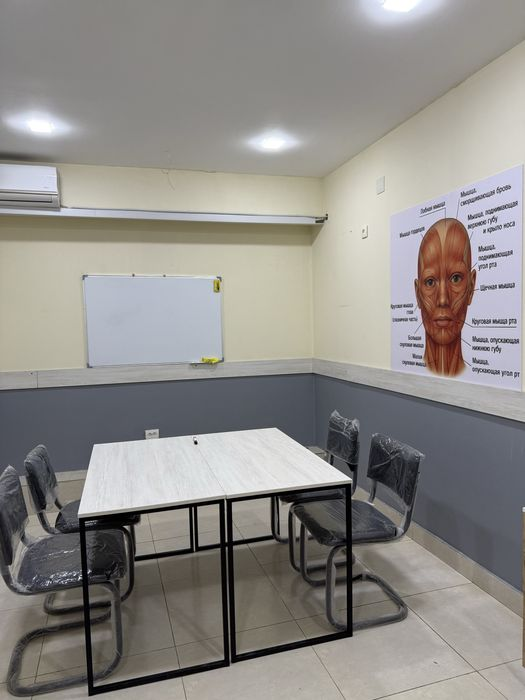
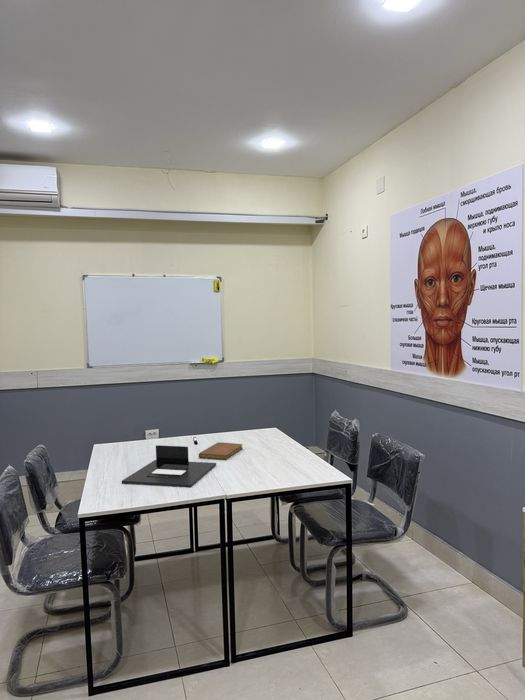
+ notebook [198,441,244,461]
+ laptop [121,444,217,488]
